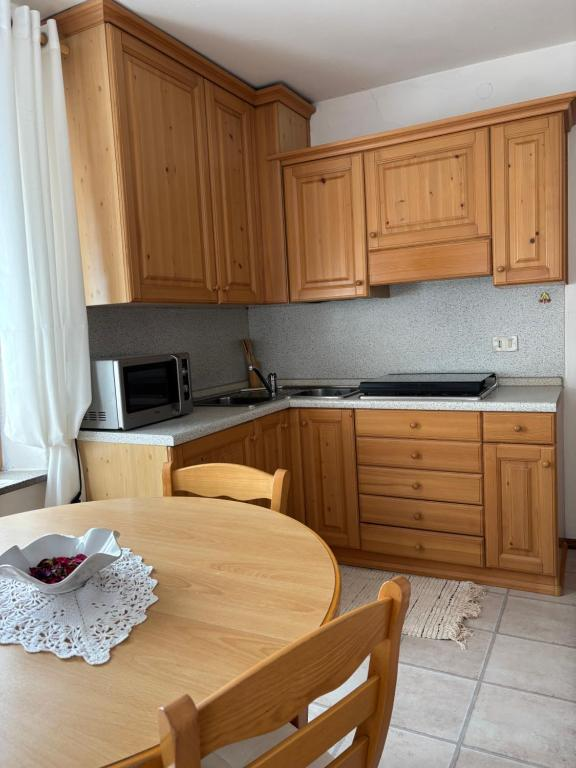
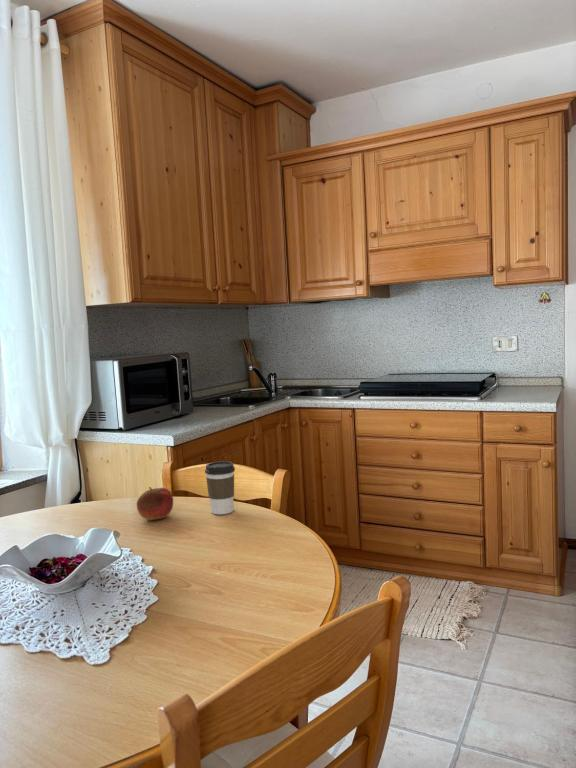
+ fruit [136,486,174,521]
+ coffee cup [204,460,236,515]
